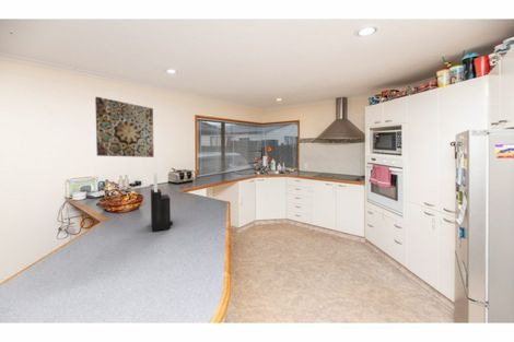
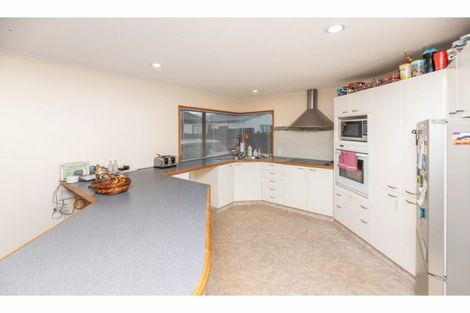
- knife block [150,172,174,232]
- wall art [94,96,155,158]
